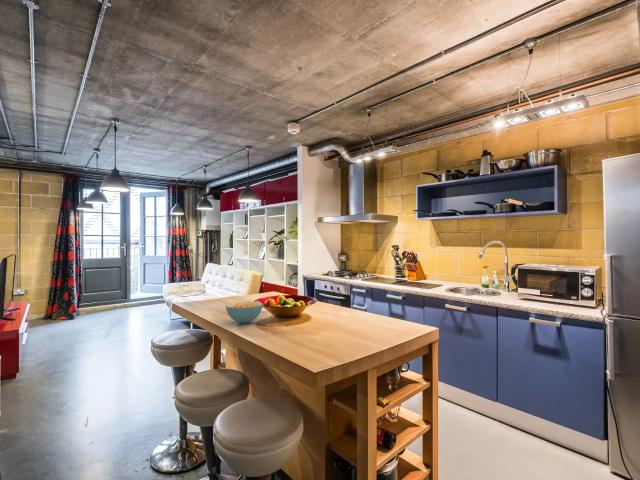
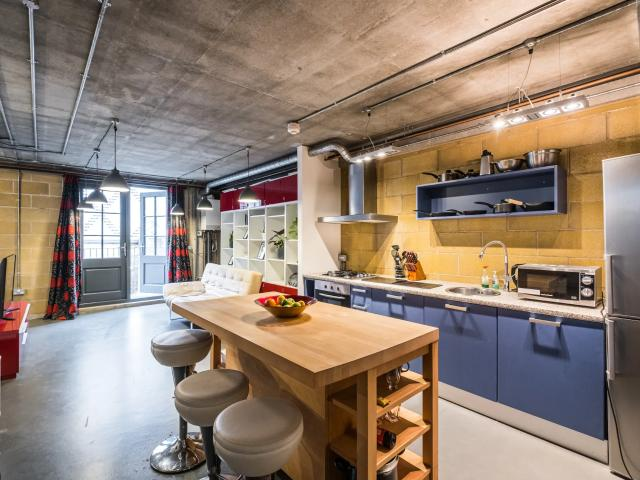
- cereal bowl [225,300,264,324]
